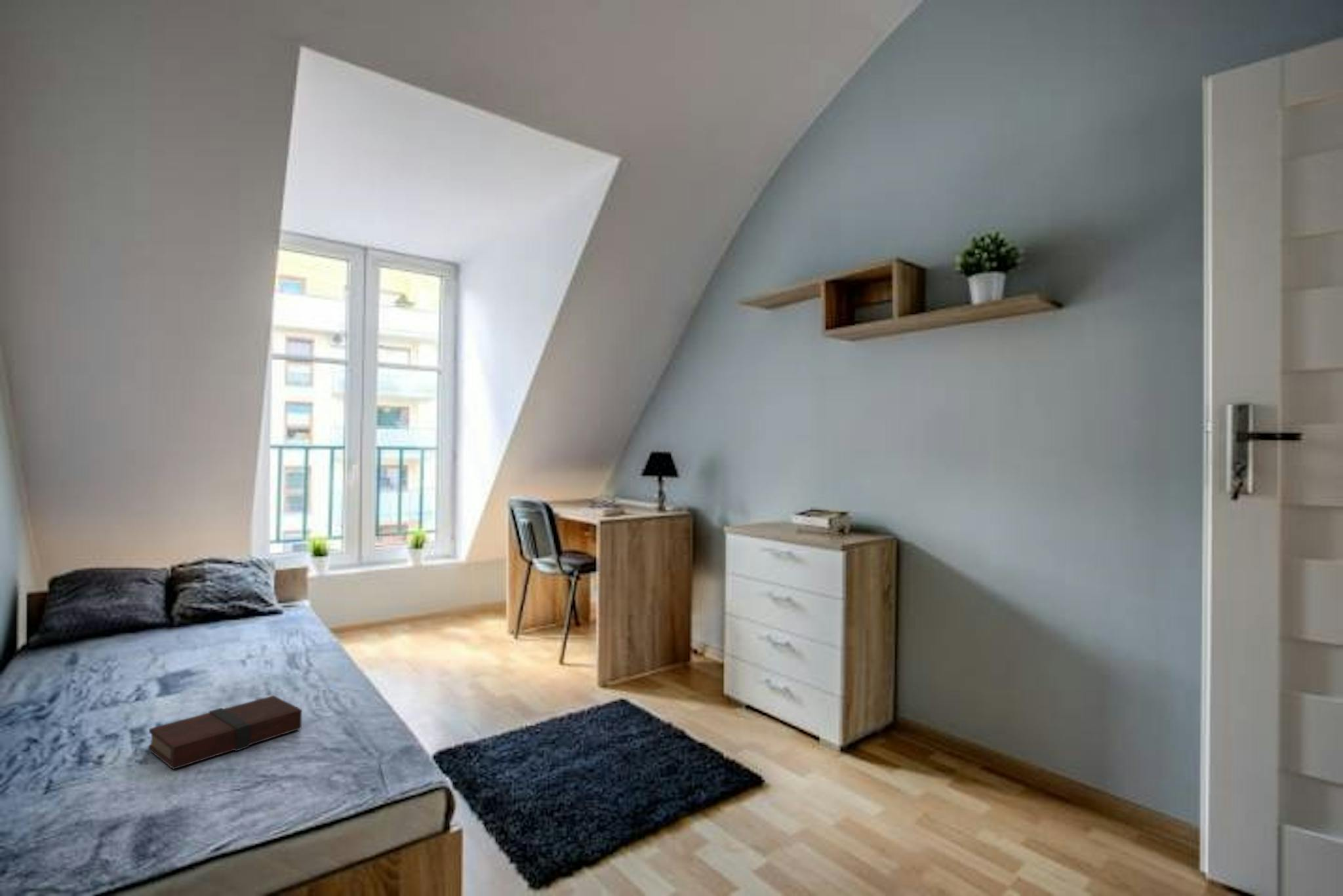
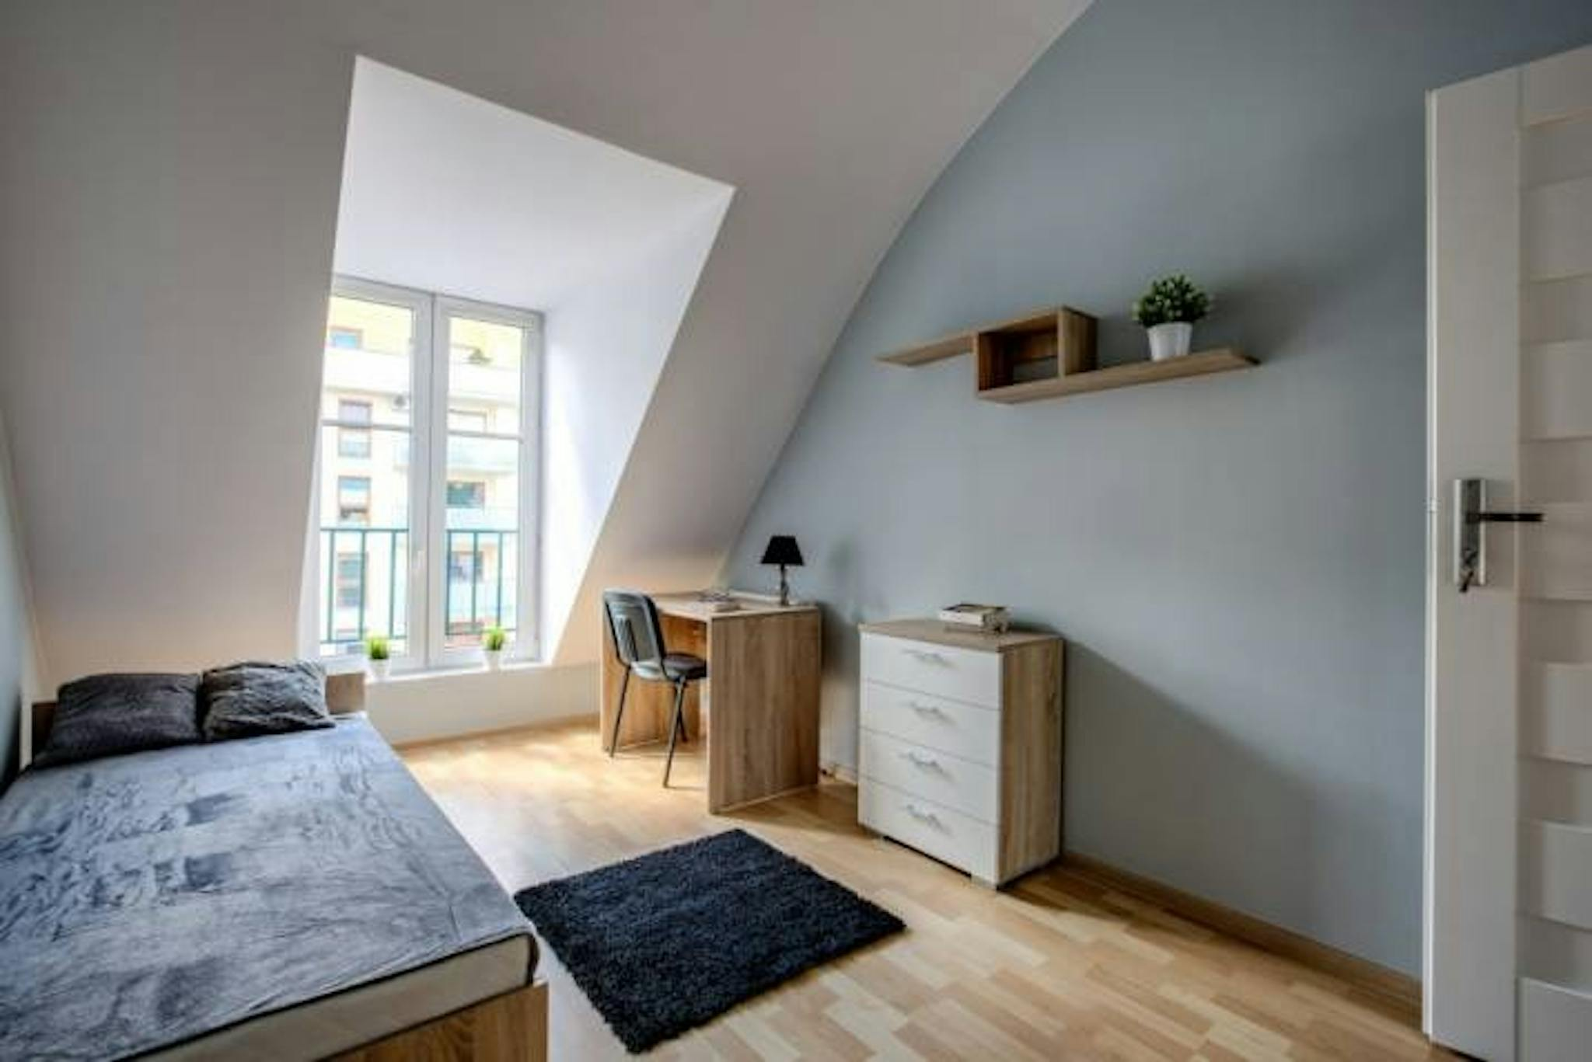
- book [148,695,302,770]
